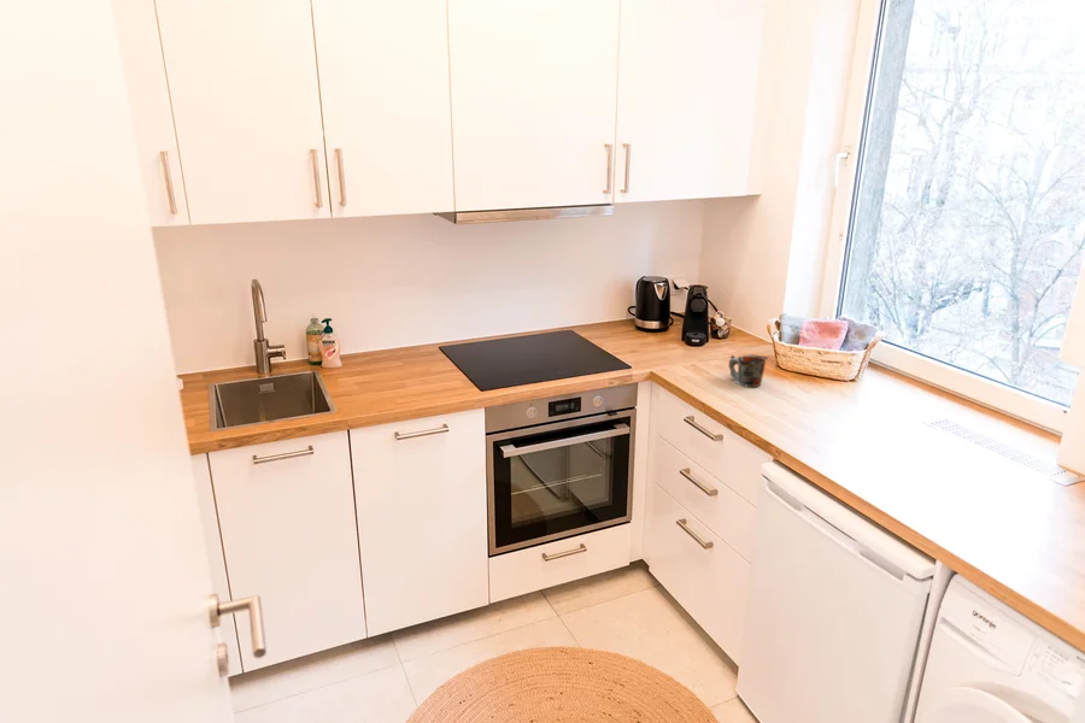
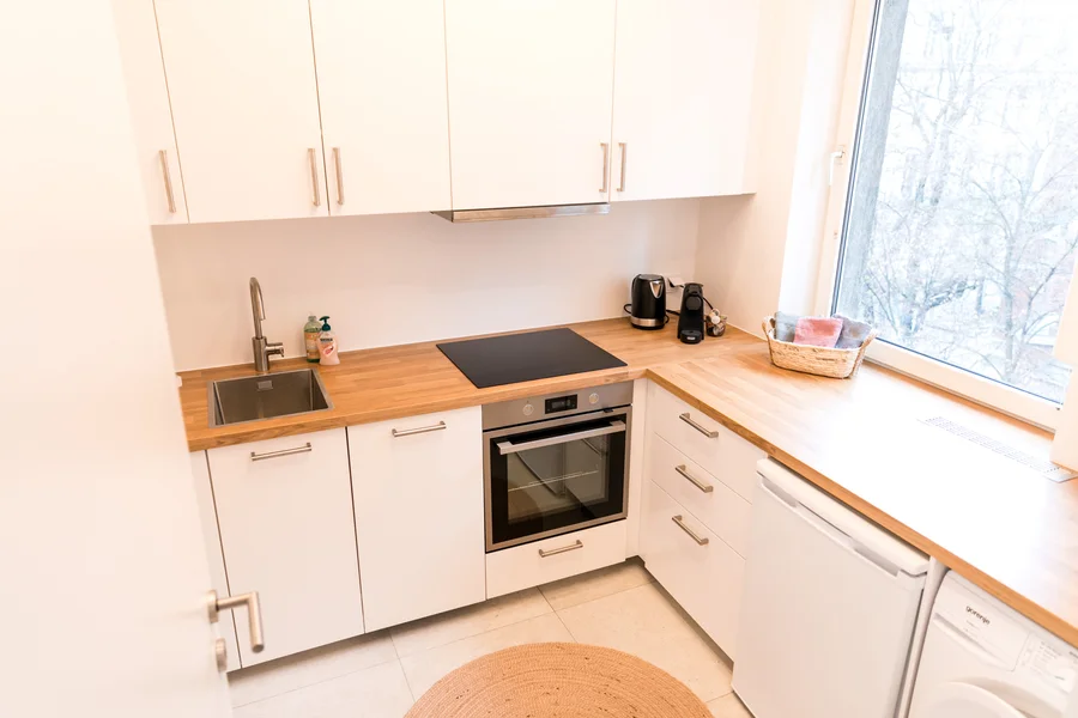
- mug [728,353,769,388]
